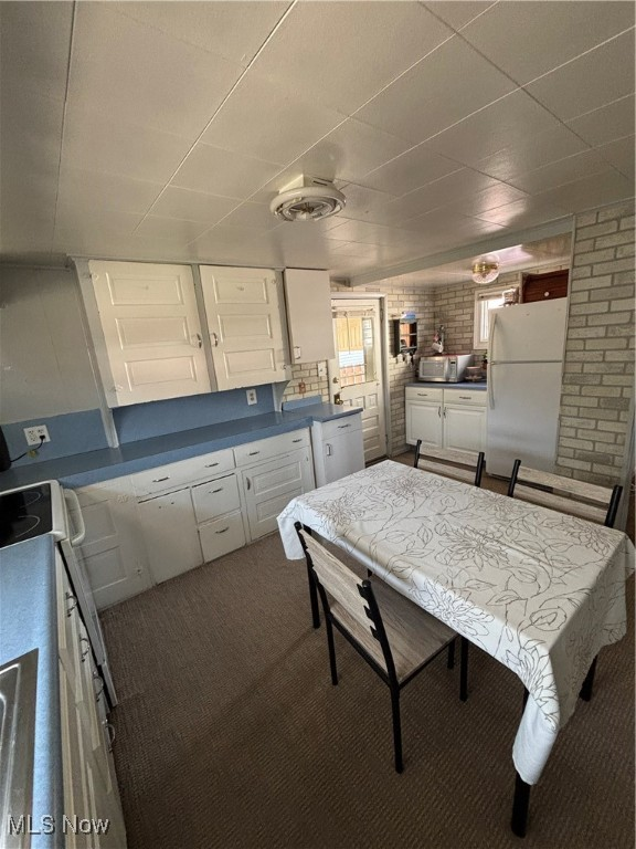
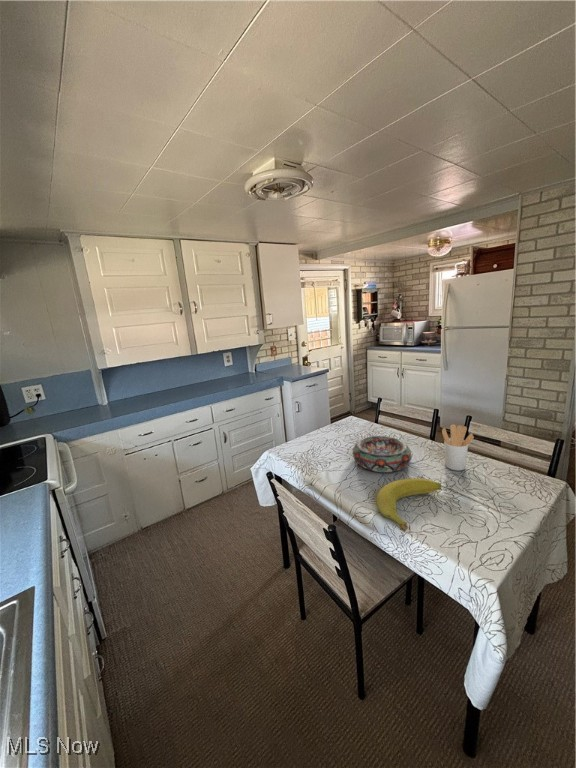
+ banana [376,477,442,533]
+ decorative bowl [352,435,412,473]
+ utensil holder [441,423,475,471]
